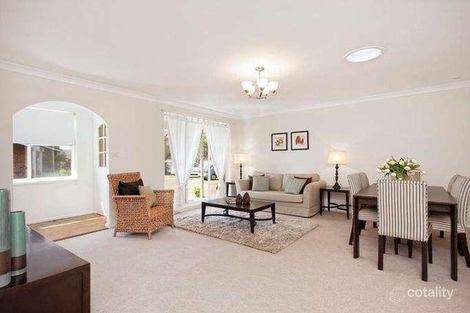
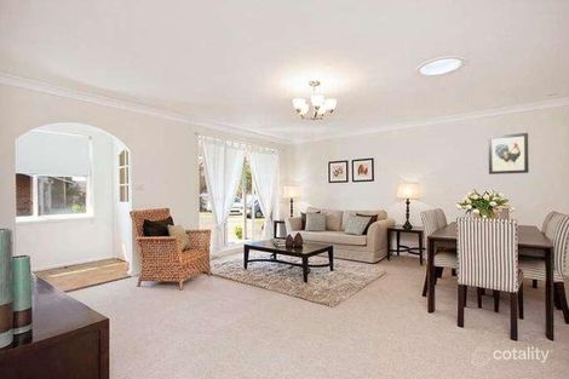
+ wall art [488,132,530,176]
